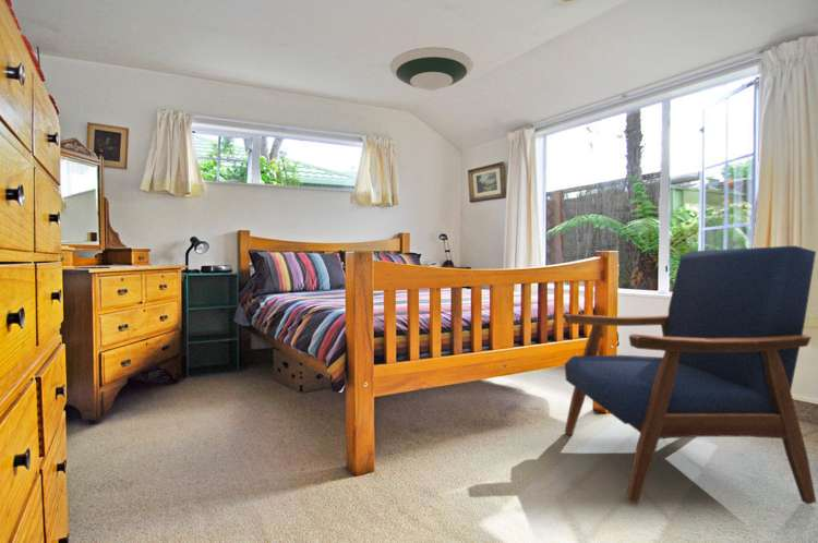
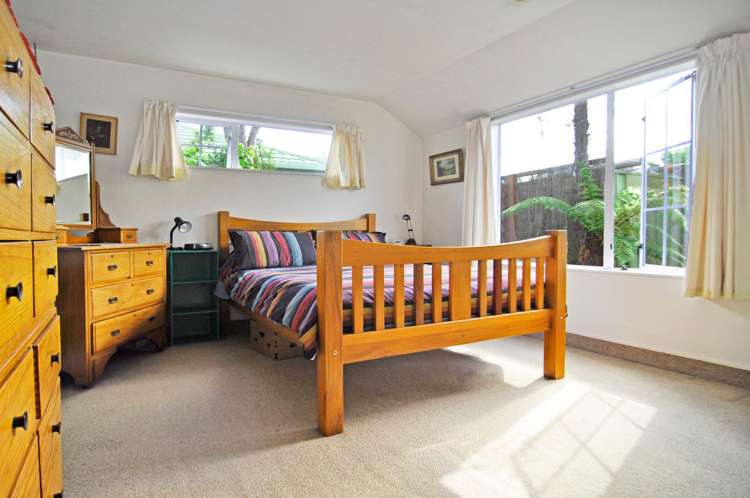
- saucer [388,46,474,92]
- armchair [563,245,817,506]
